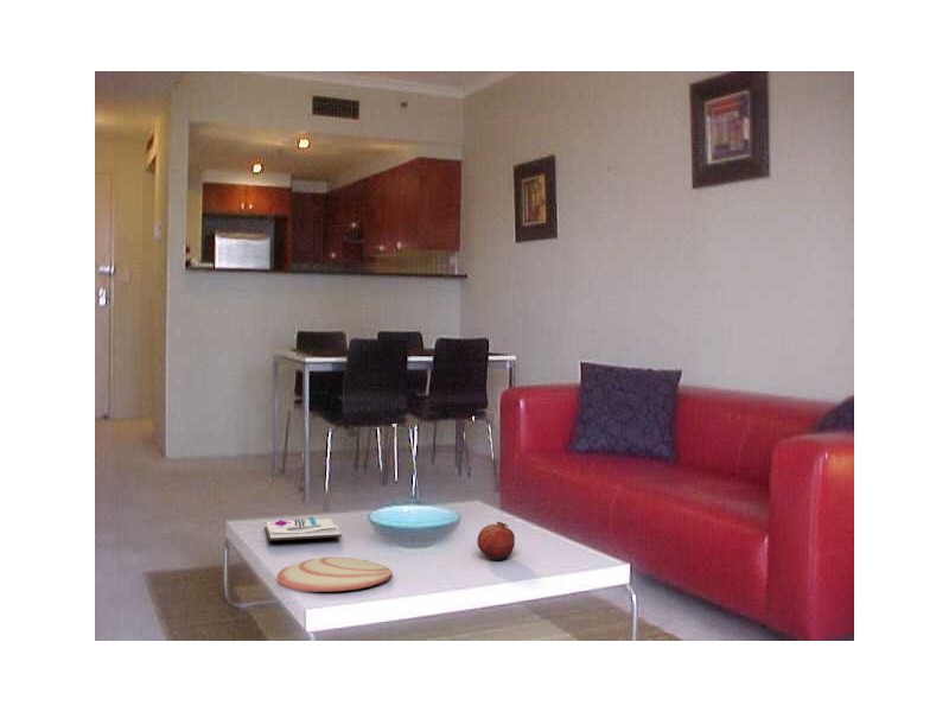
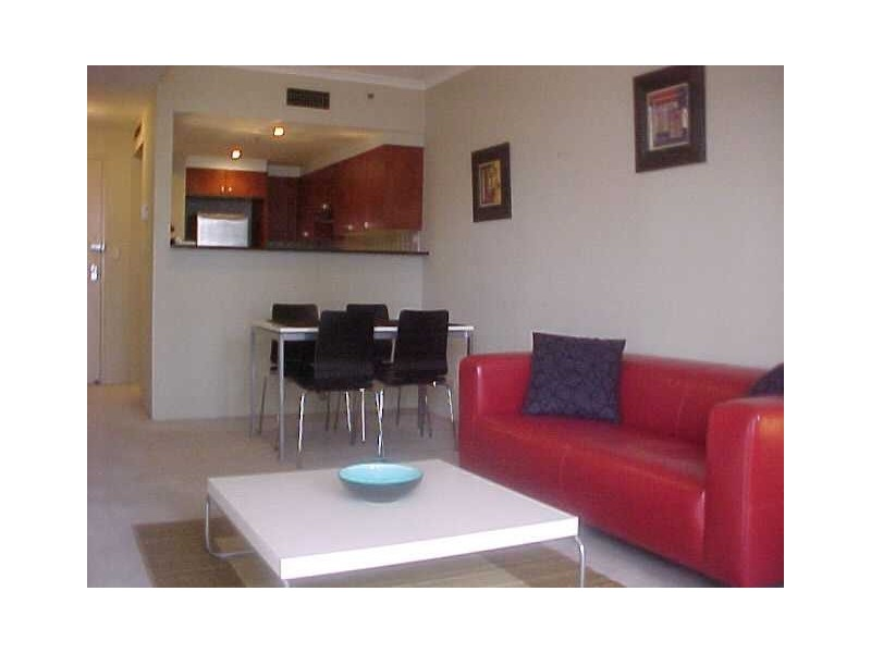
- book [263,516,343,542]
- plate [276,557,393,592]
- fruit [476,521,516,561]
